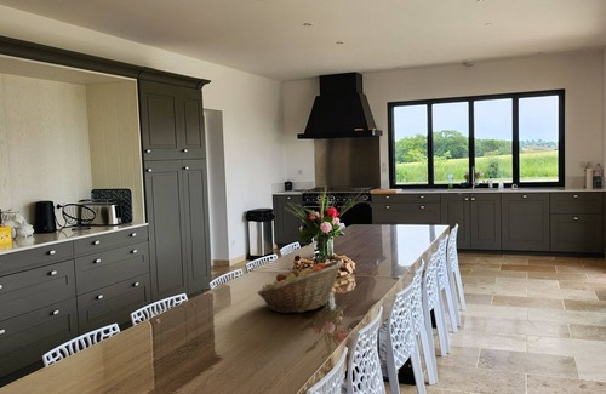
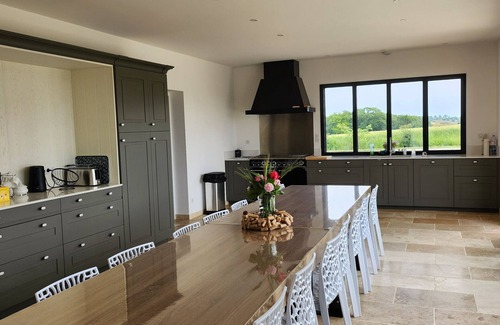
- fruit basket [257,259,343,315]
